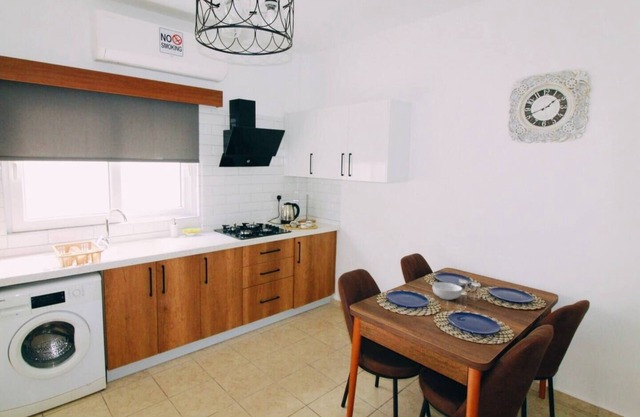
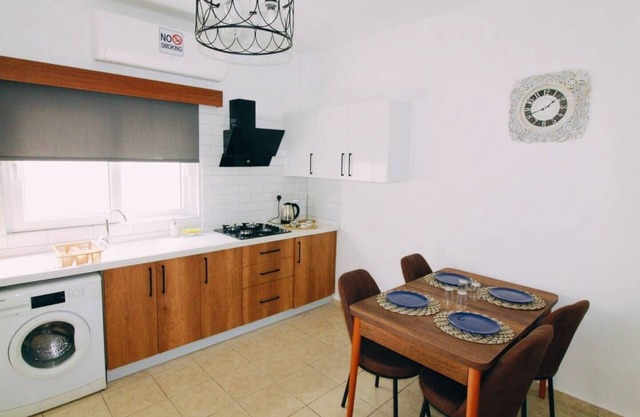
- cereal bowl [432,281,463,301]
